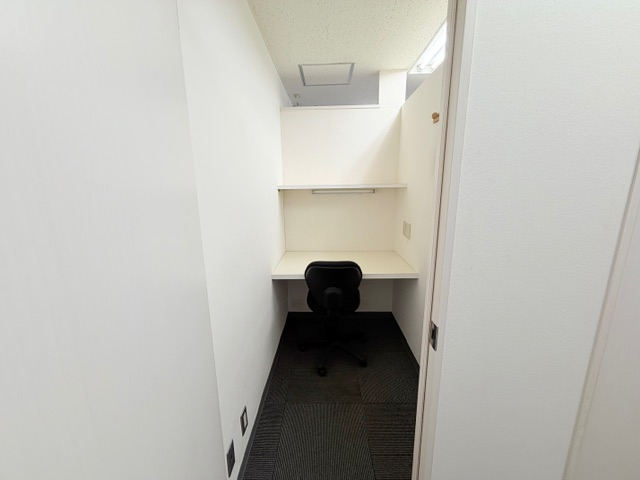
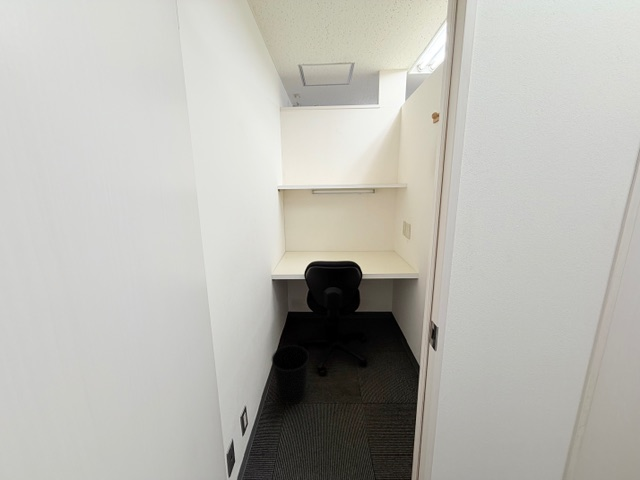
+ wastebasket [271,344,310,405]
